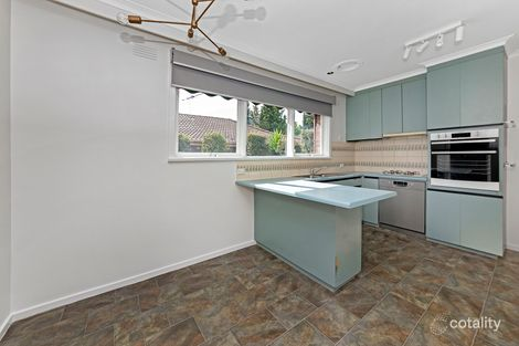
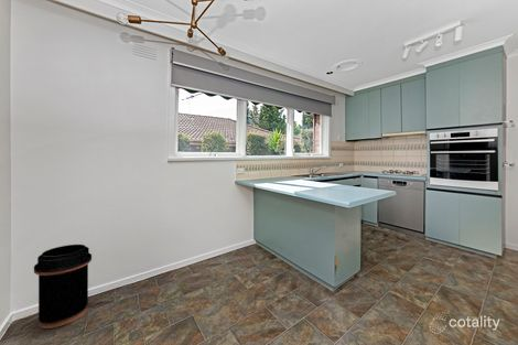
+ trash can [33,244,93,330]
